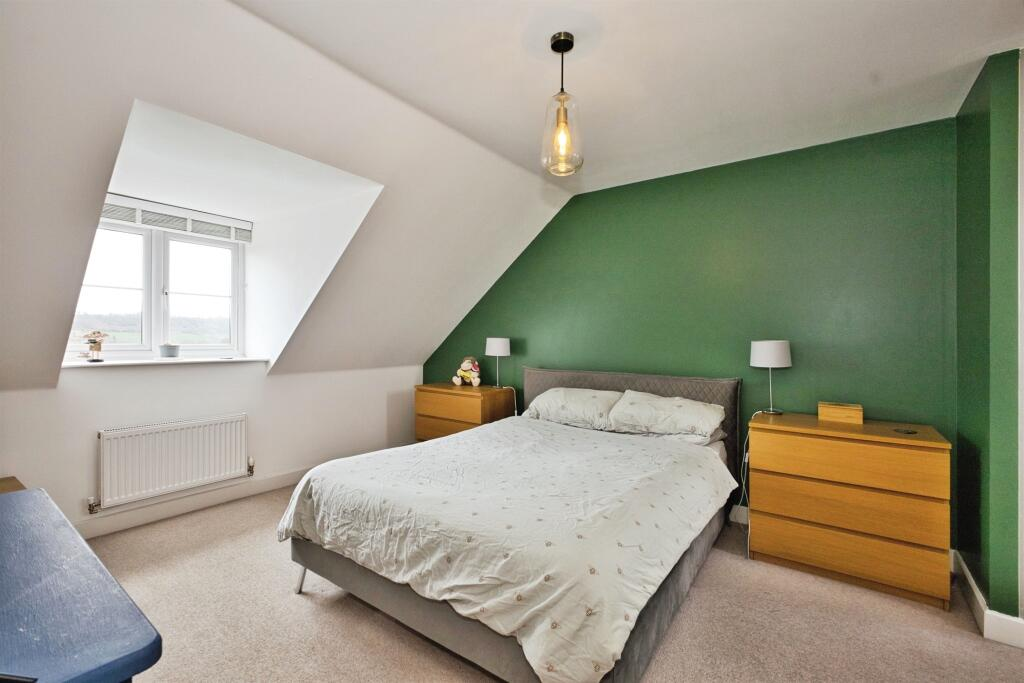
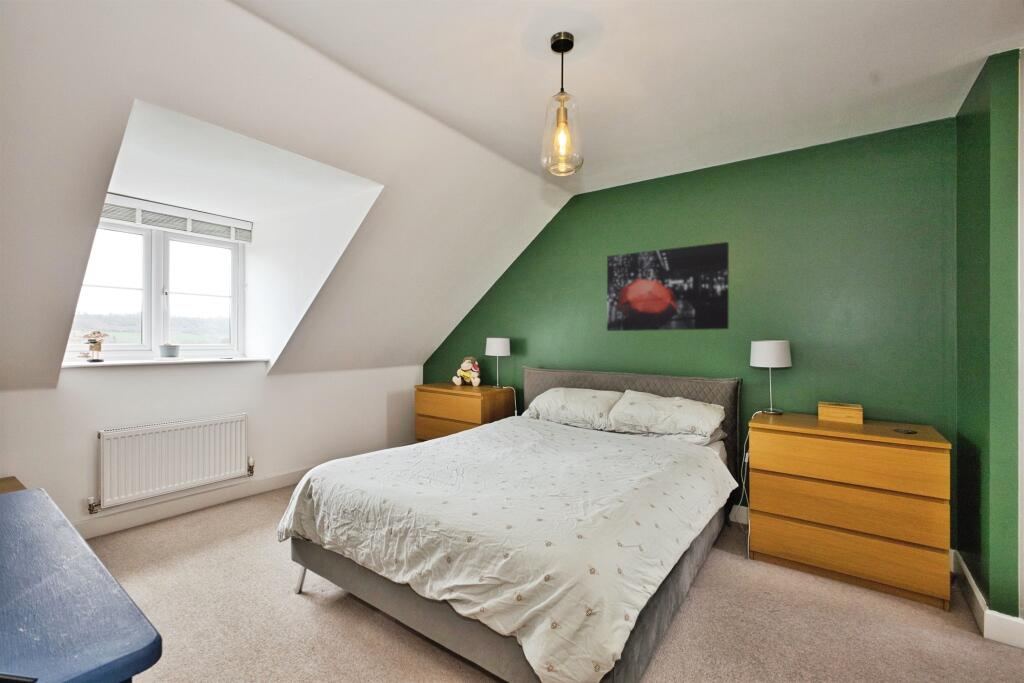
+ wall art [606,241,730,332]
